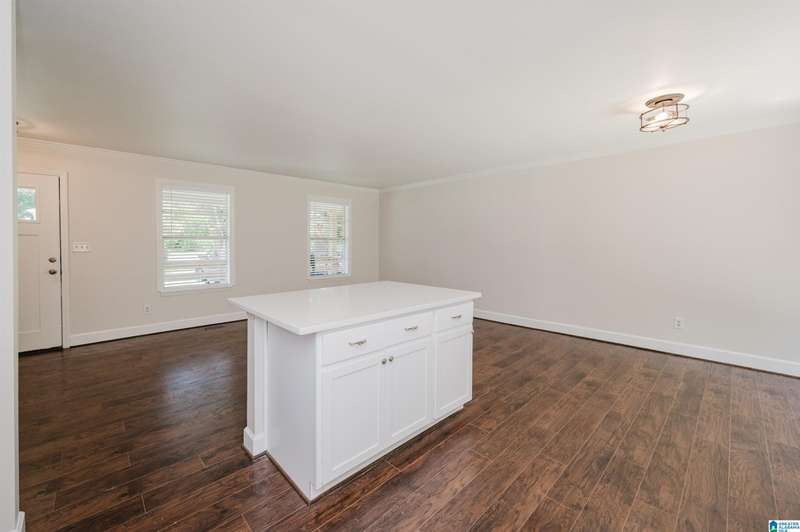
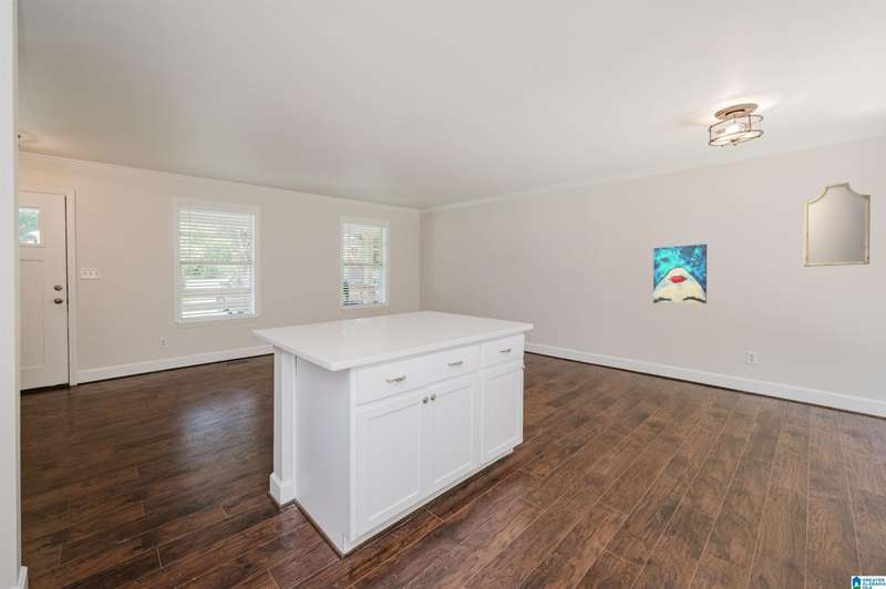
+ home mirror [803,182,872,268]
+ wall art [652,244,708,304]
